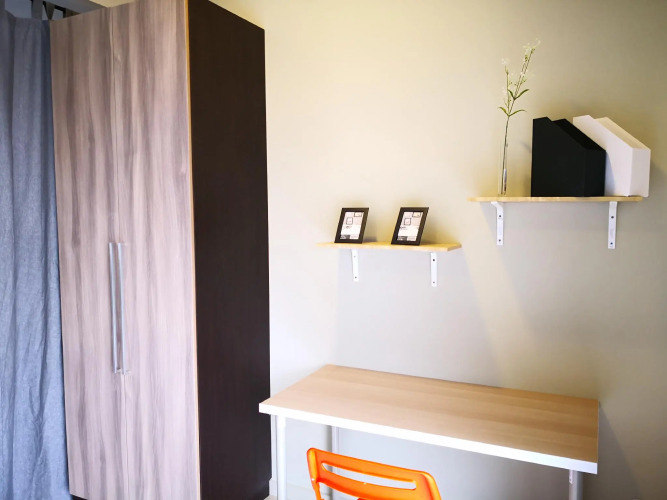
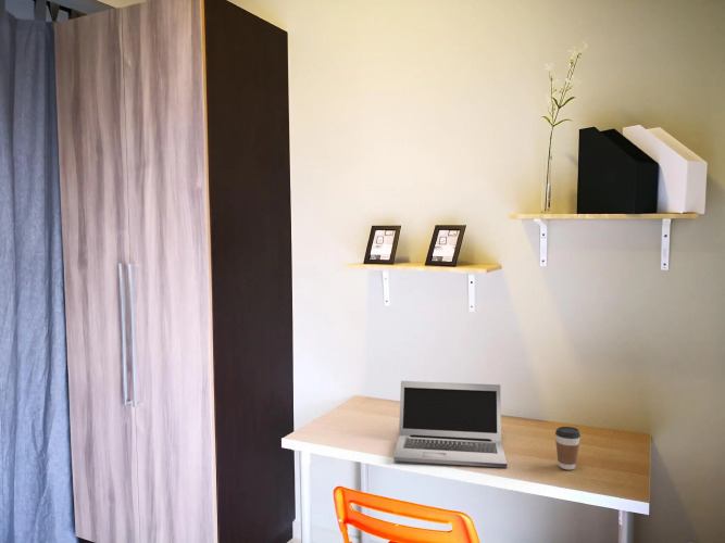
+ coffee cup [554,426,582,471]
+ laptop [392,380,508,468]
